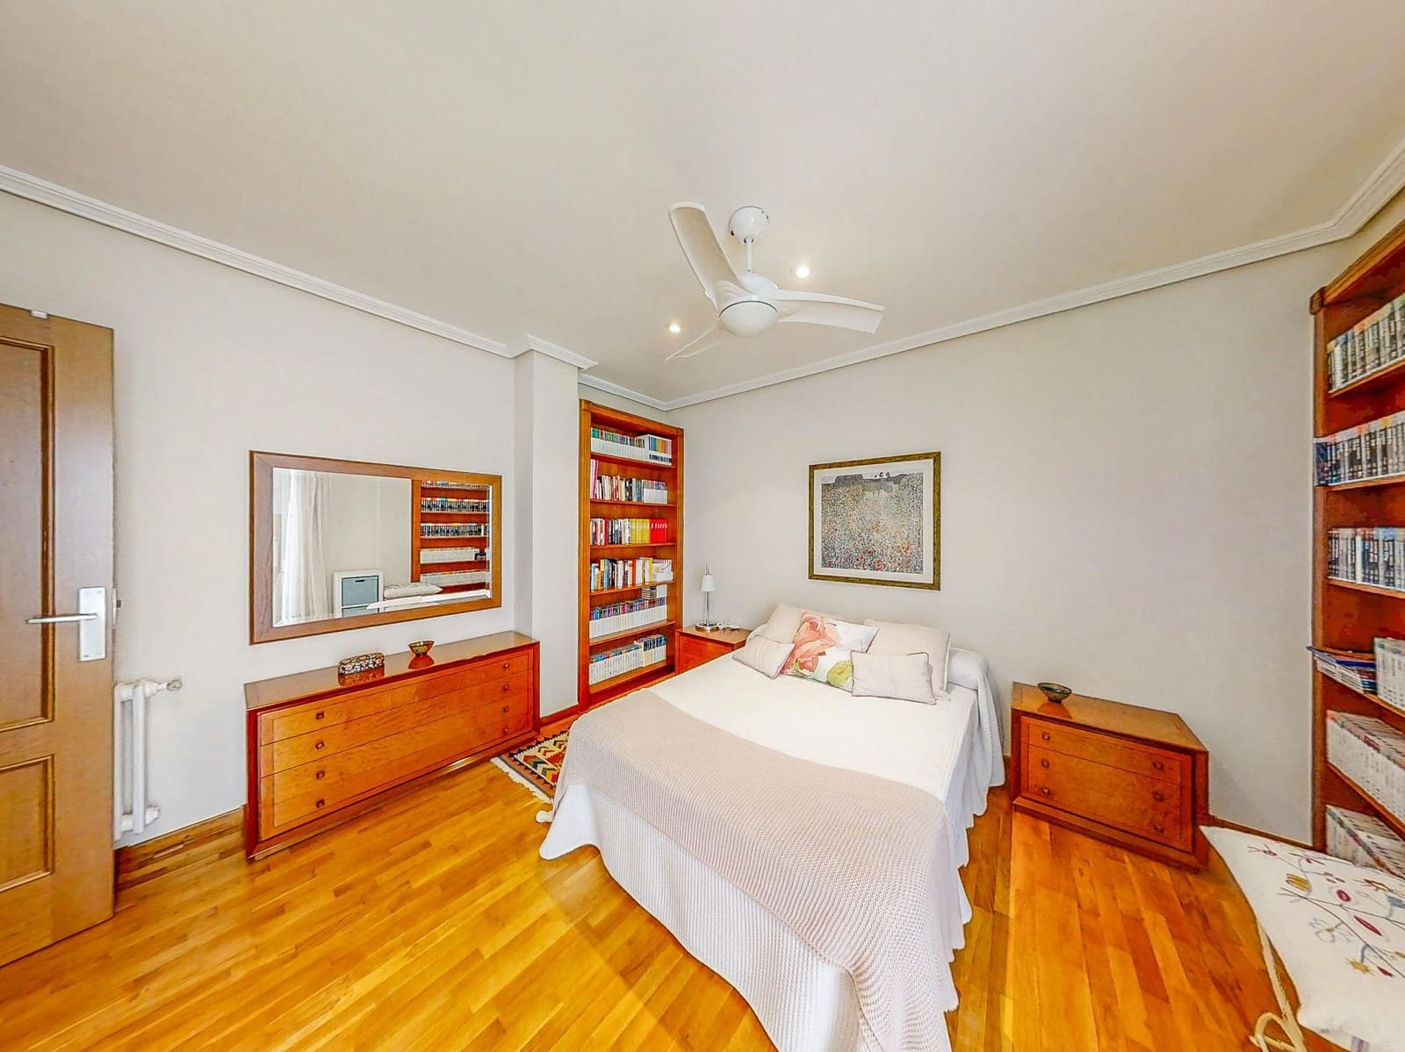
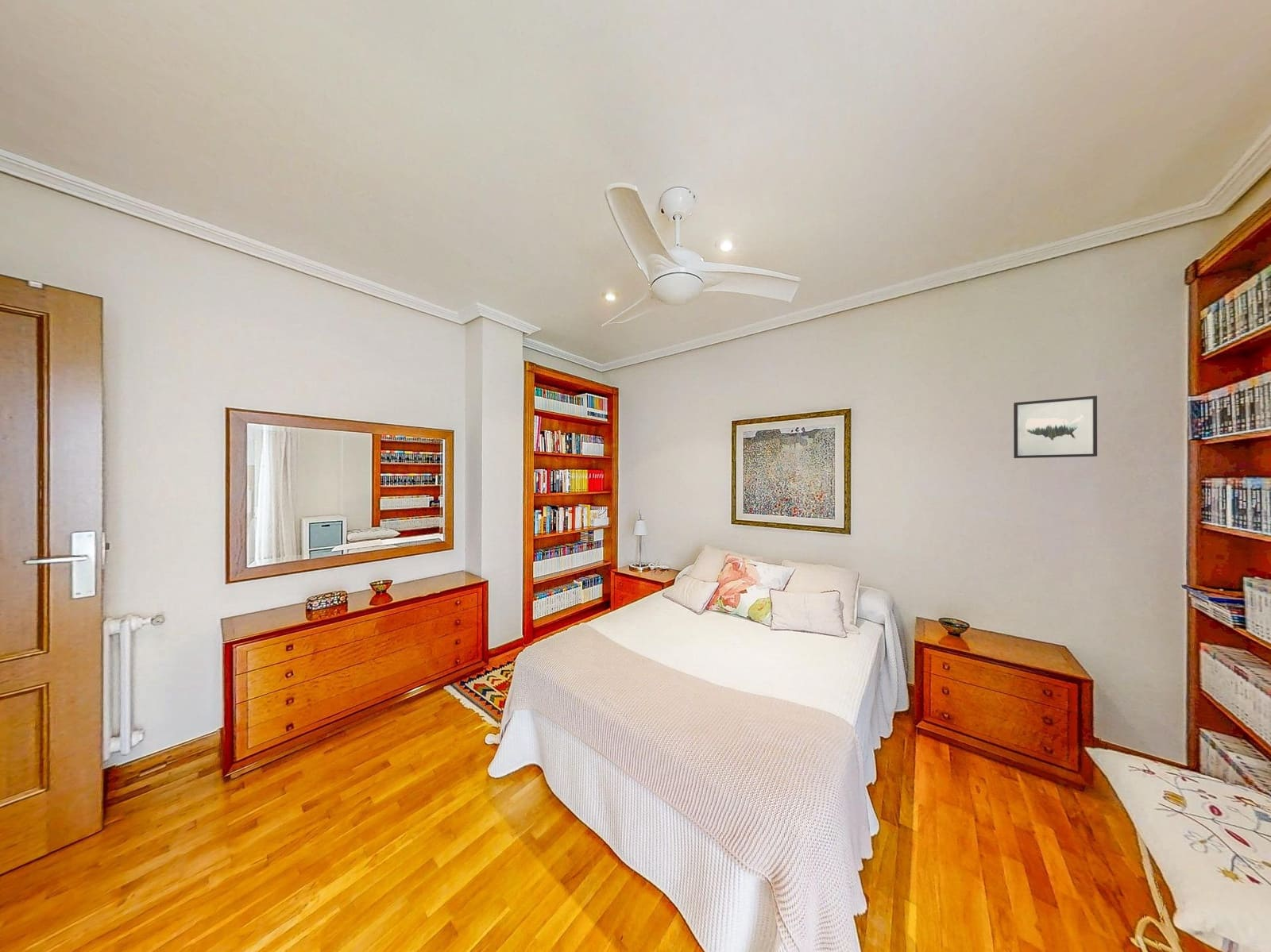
+ wall art [1013,395,1098,459]
